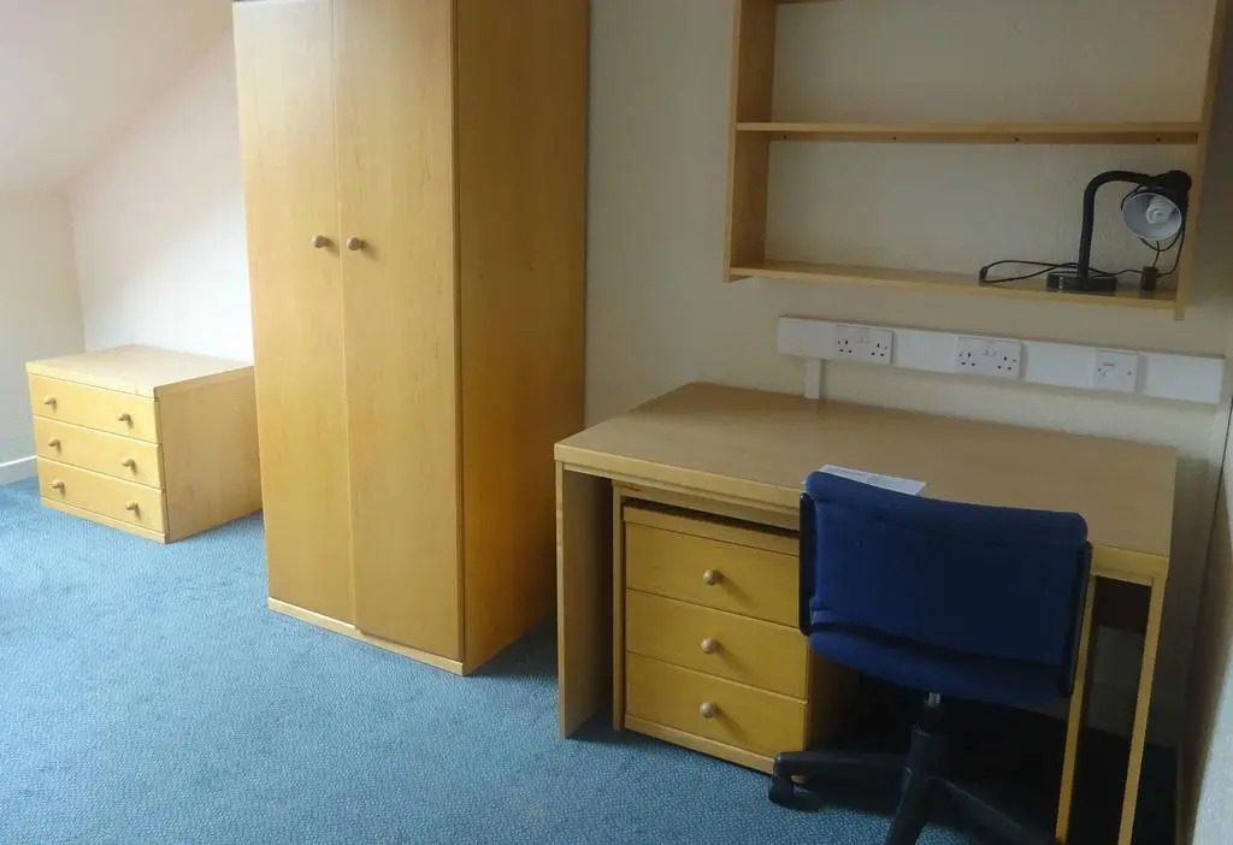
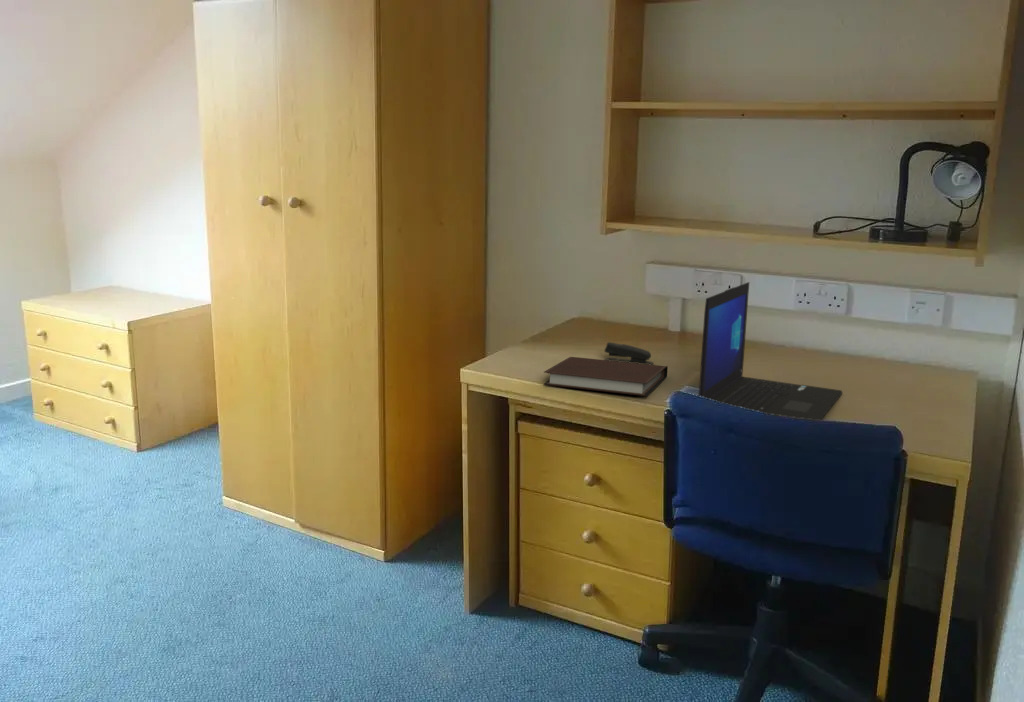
+ notebook [543,356,669,397]
+ laptop [698,281,843,421]
+ stapler [603,341,655,365]
